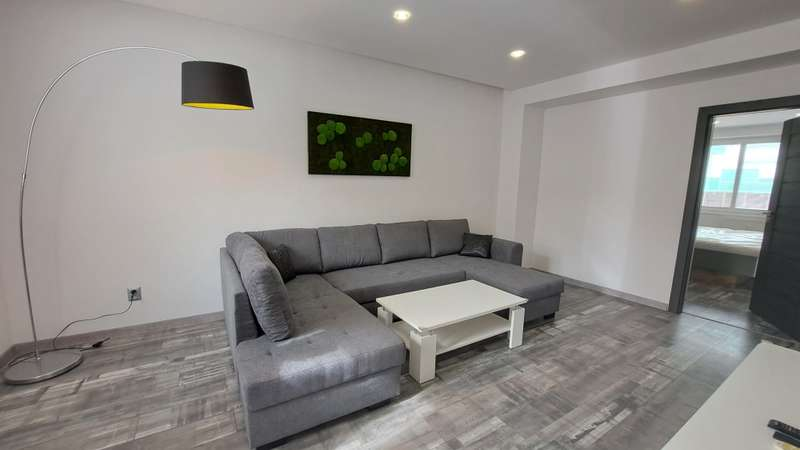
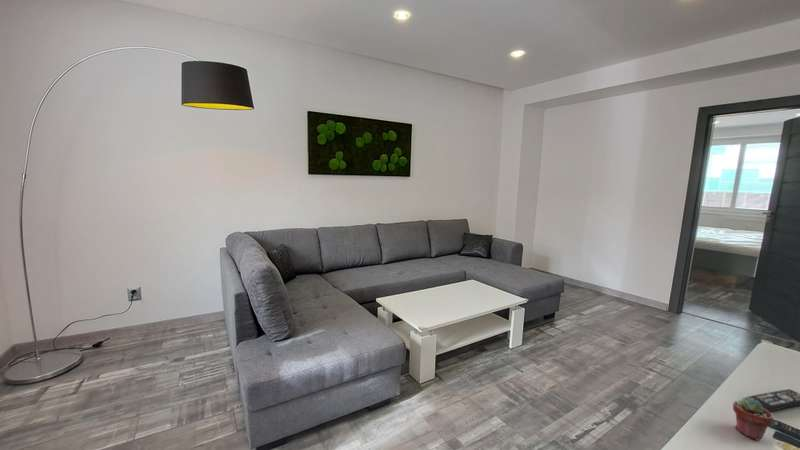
+ potted succulent [732,396,774,441]
+ remote control [747,388,800,412]
